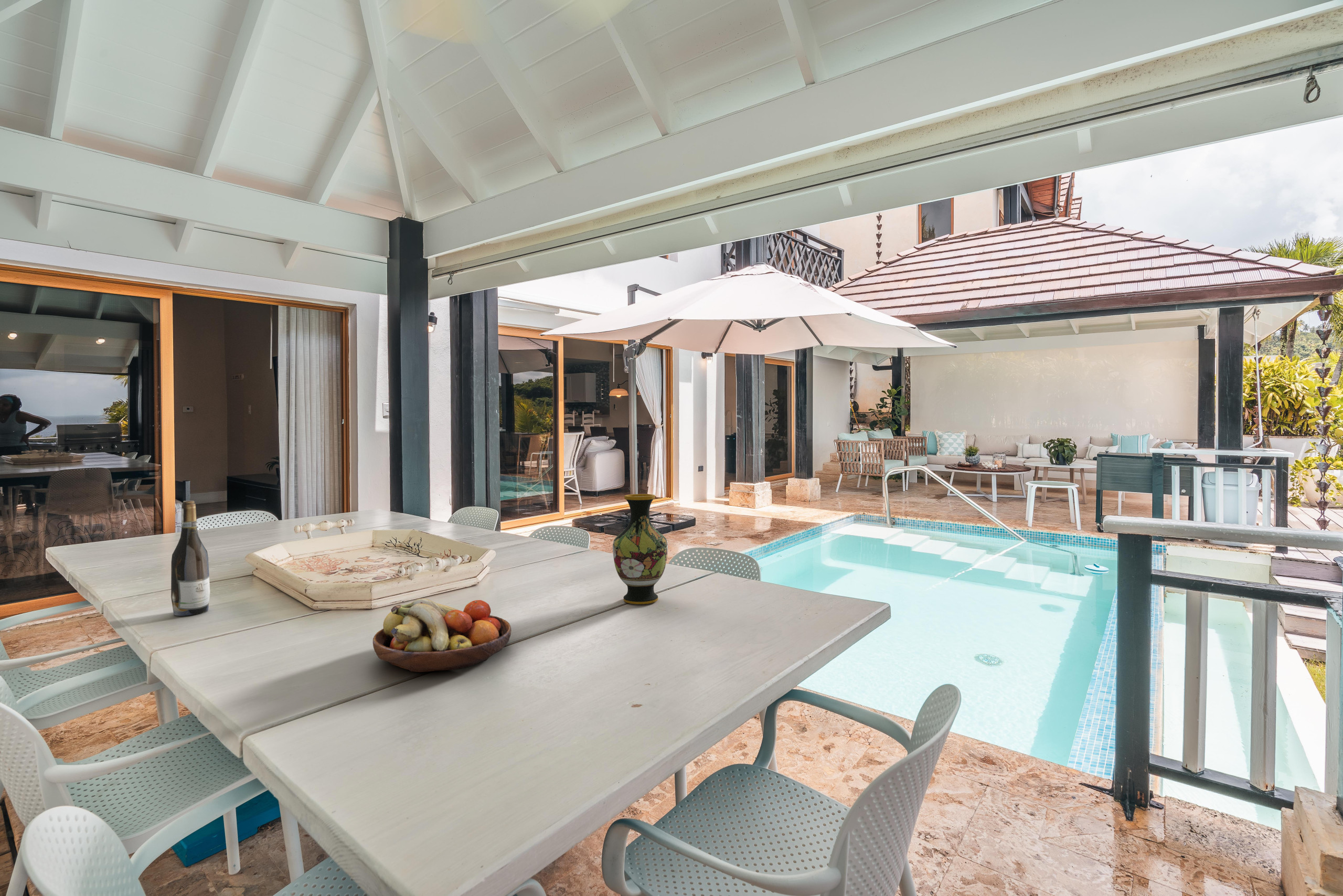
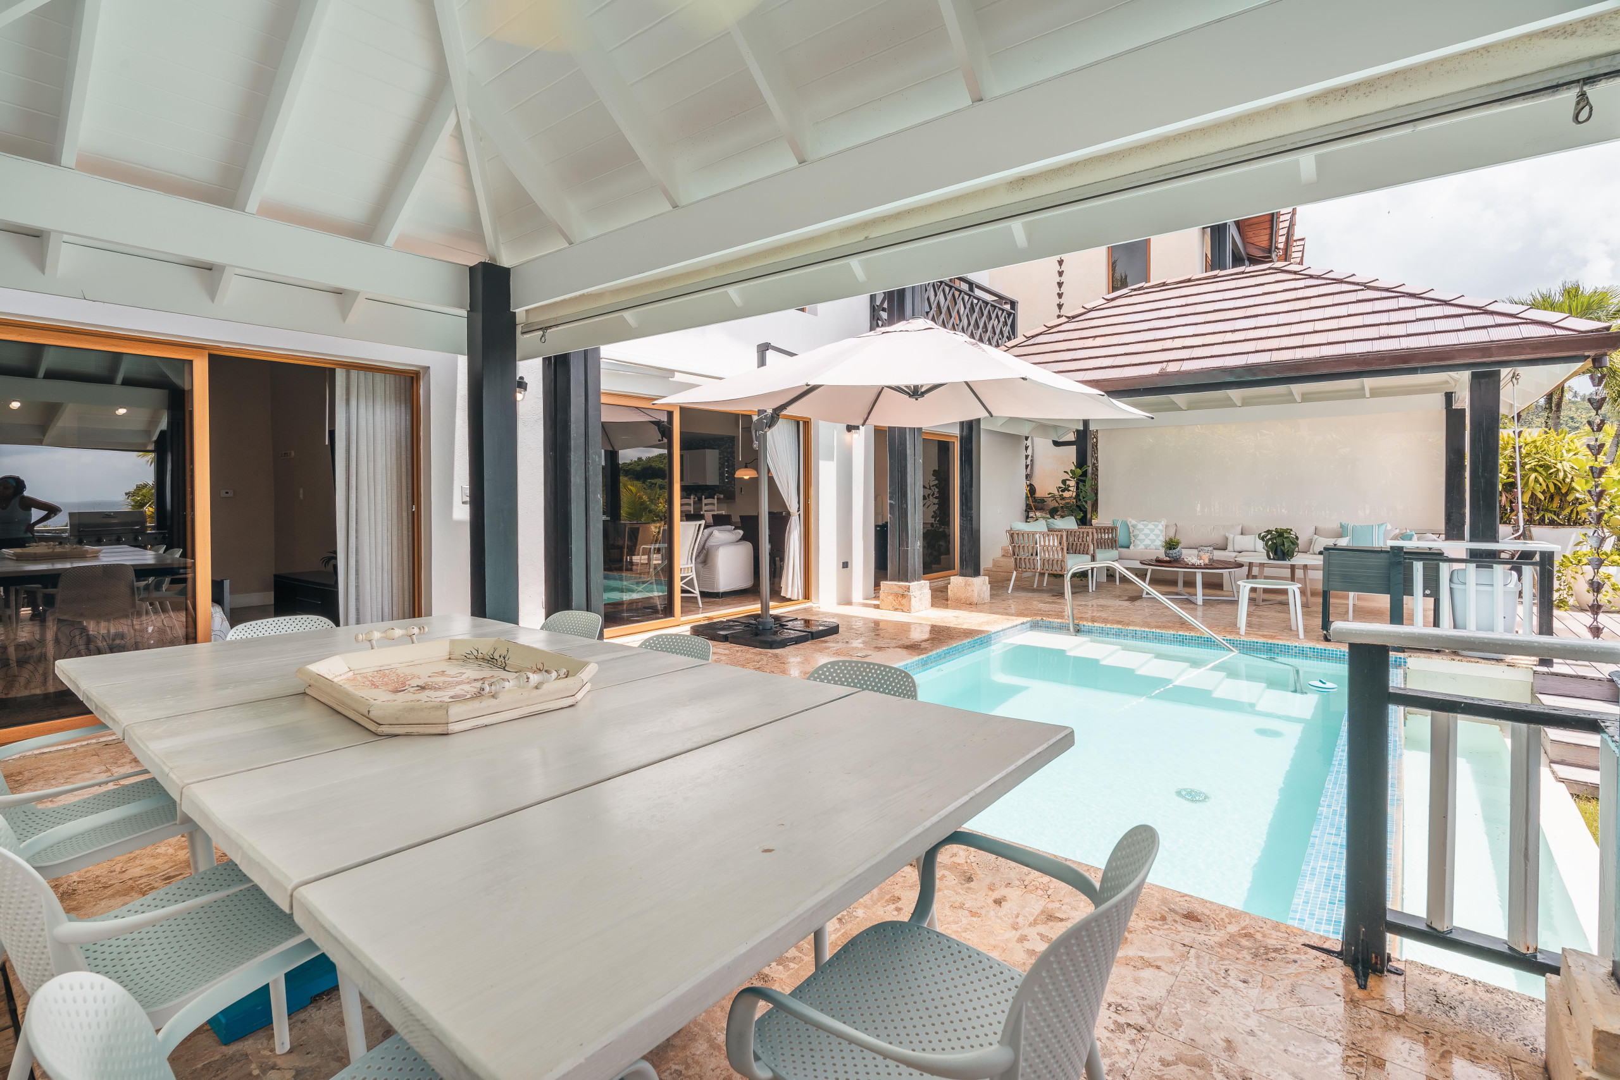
- wine bottle [170,500,210,616]
- fruit bowl [372,598,512,673]
- vase [612,494,668,605]
